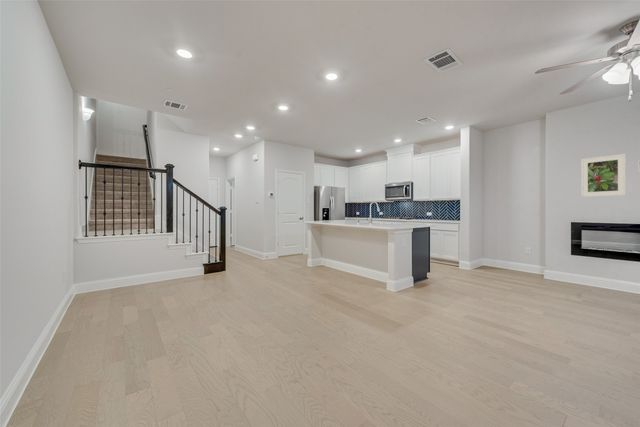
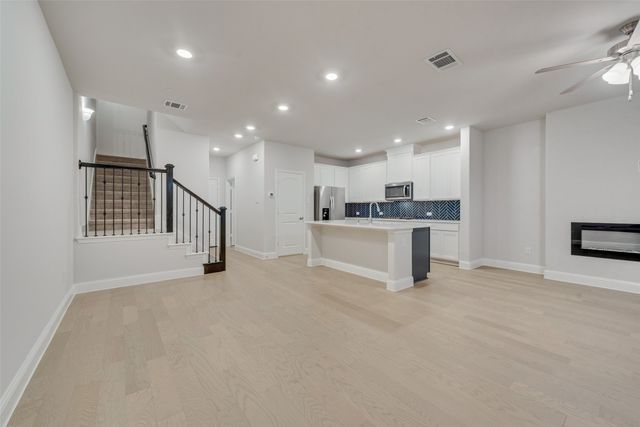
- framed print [580,153,627,198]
